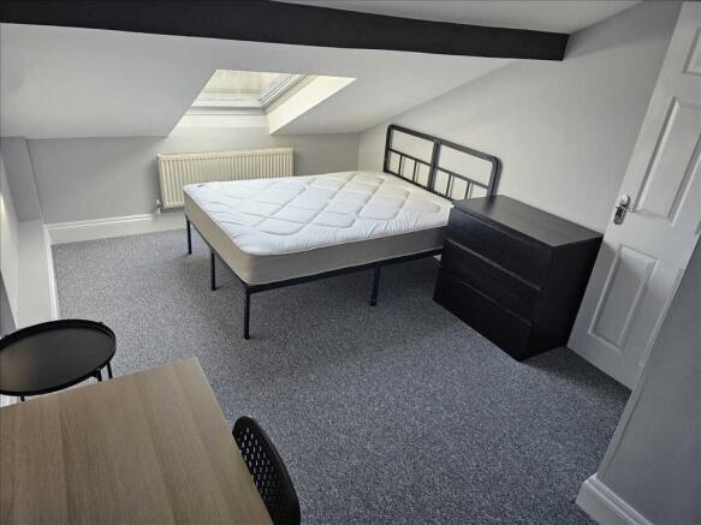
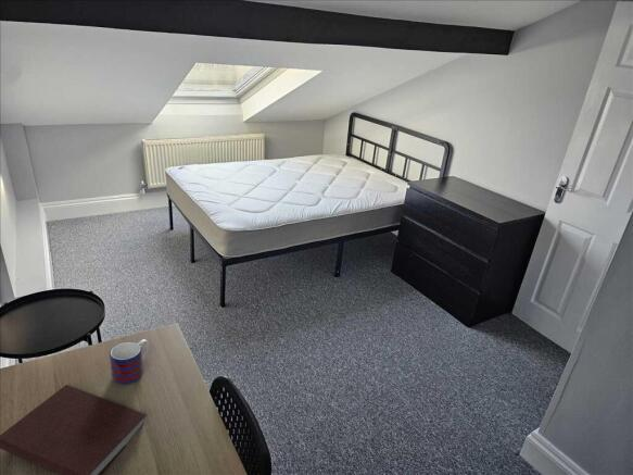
+ notebook [0,384,148,475]
+ mug [109,338,150,385]
